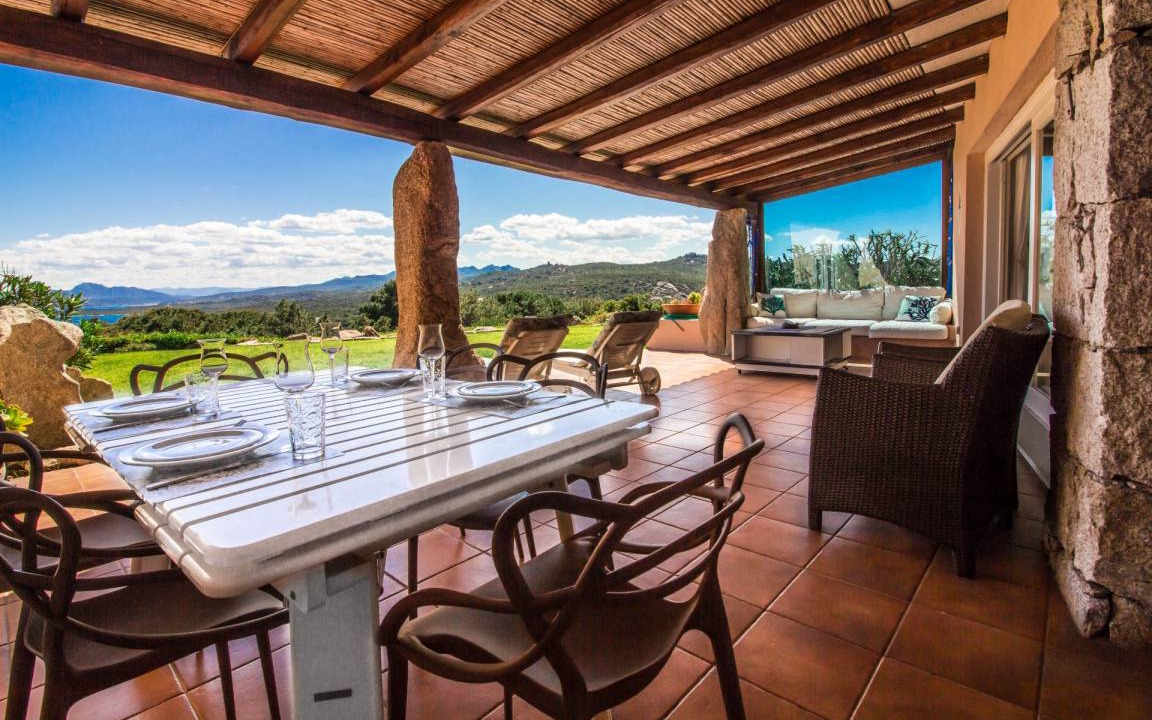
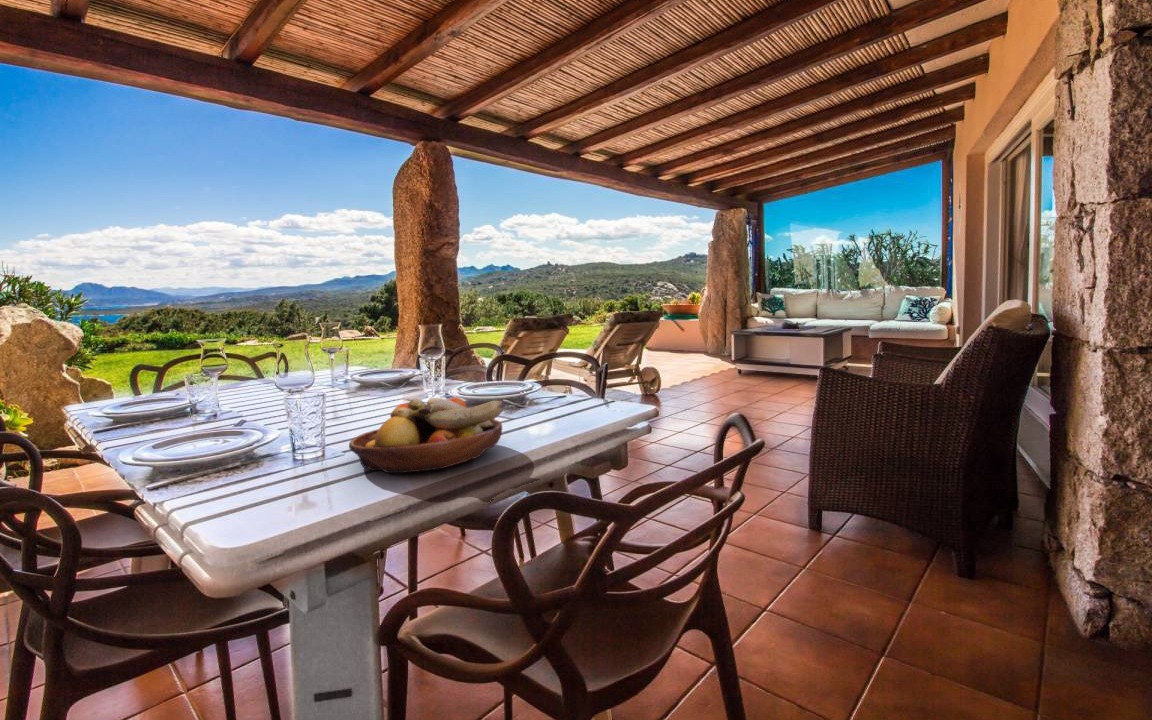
+ fruit bowl [348,396,506,474]
